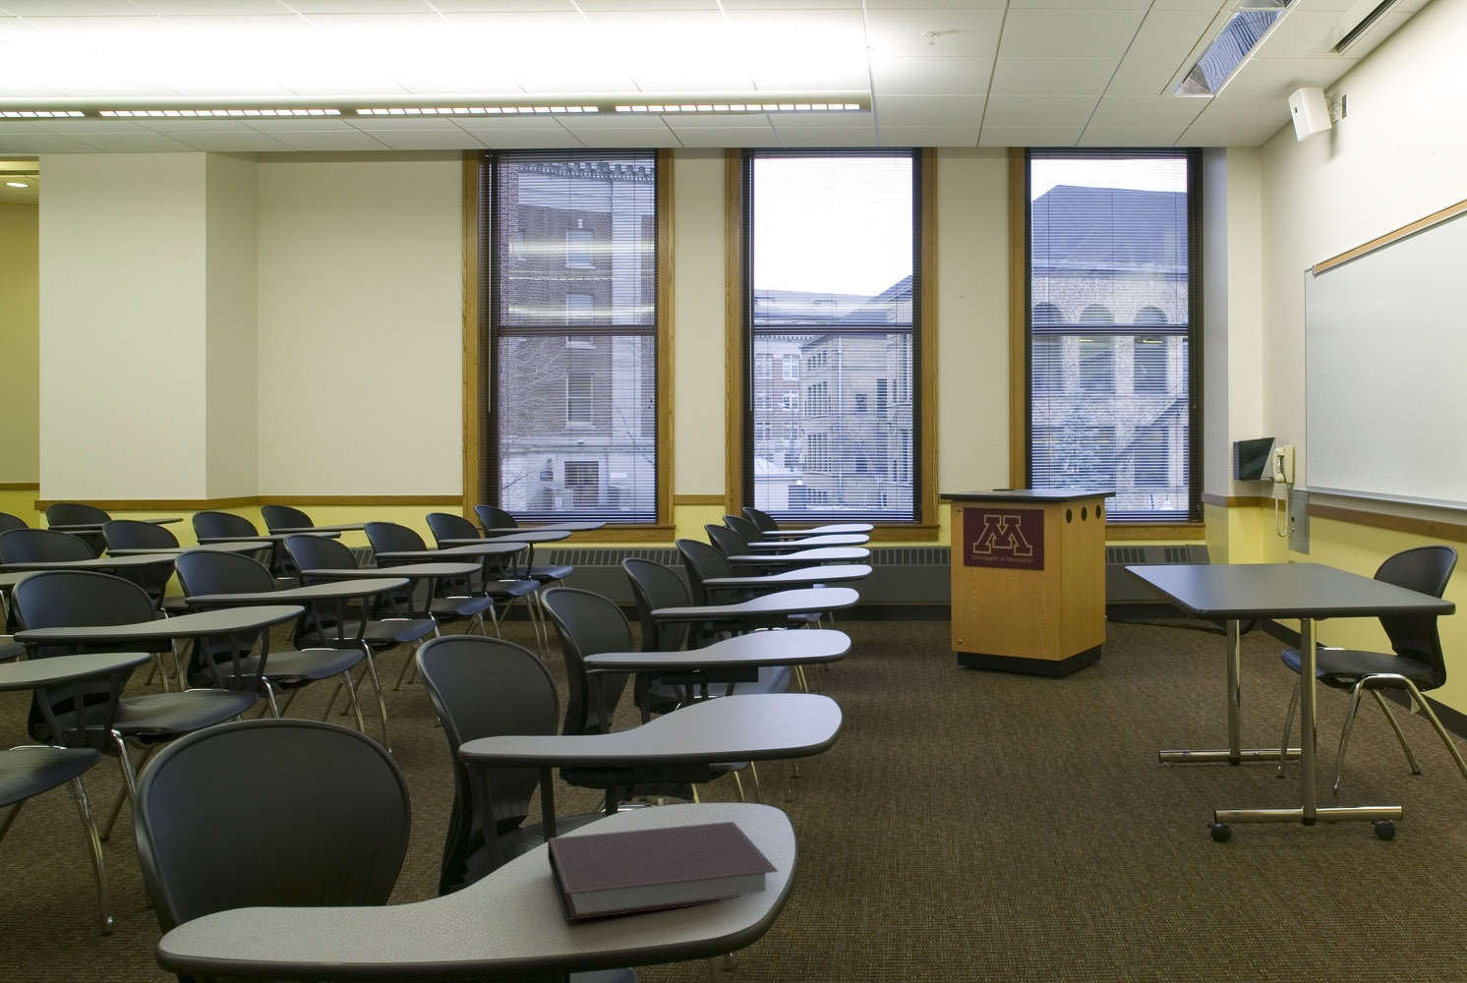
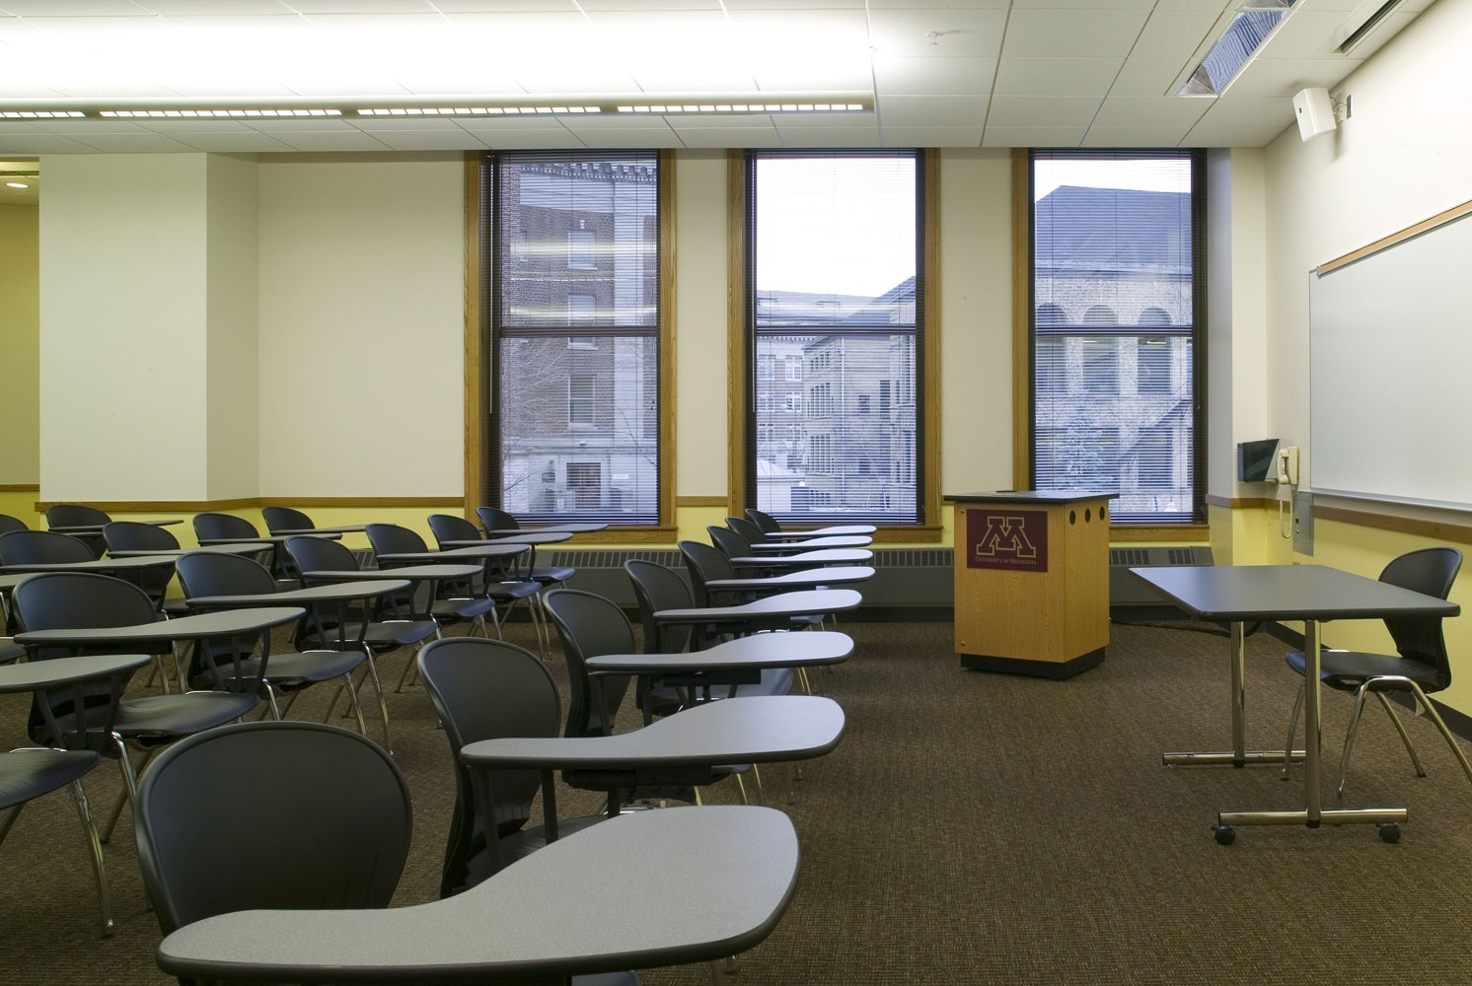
- notebook [546,821,779,922]
